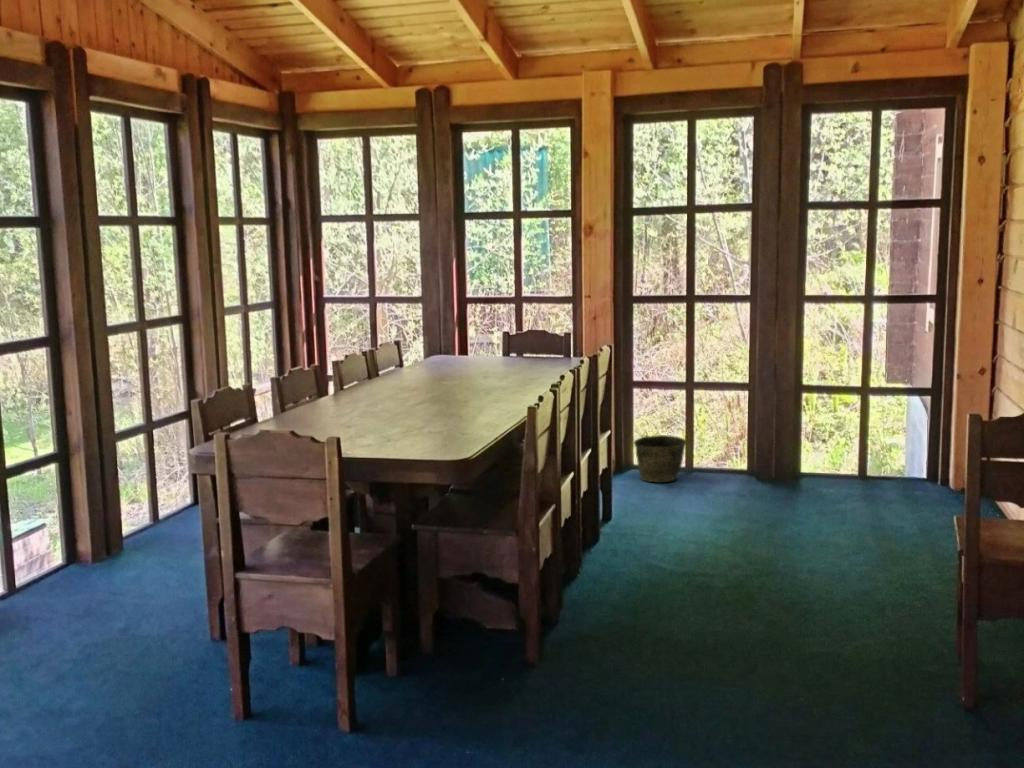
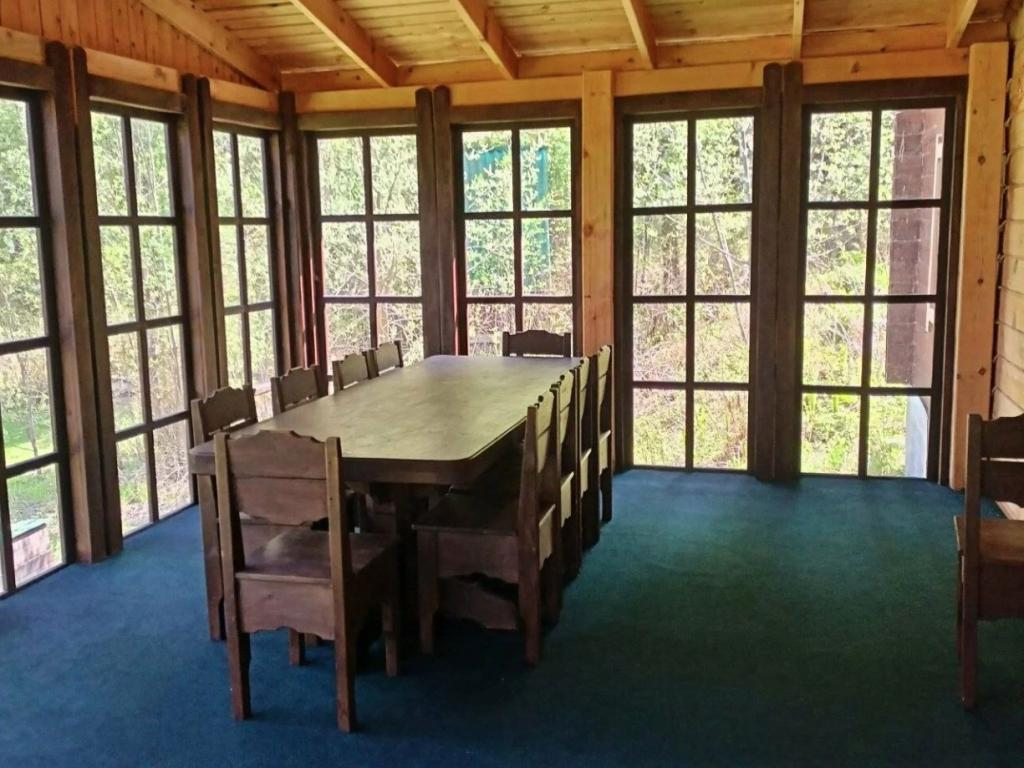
- bucket [633,434,688,484]
